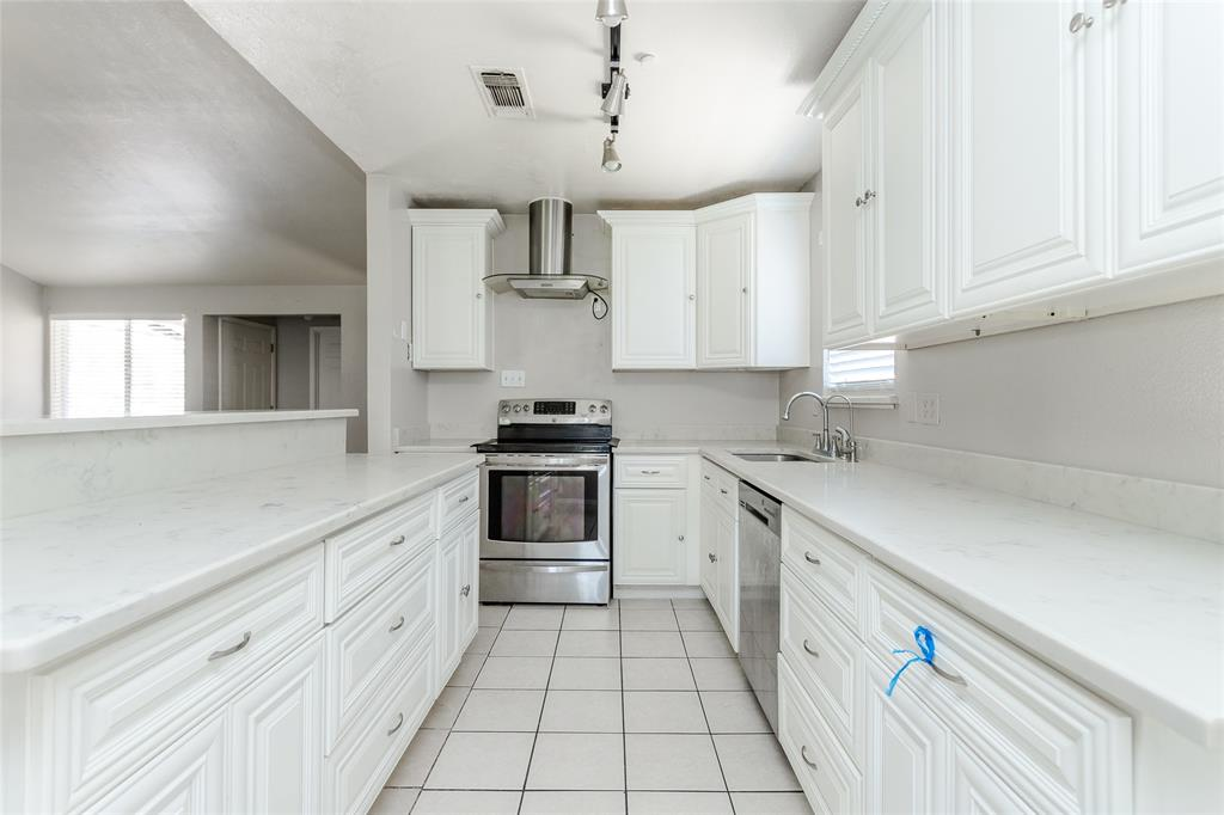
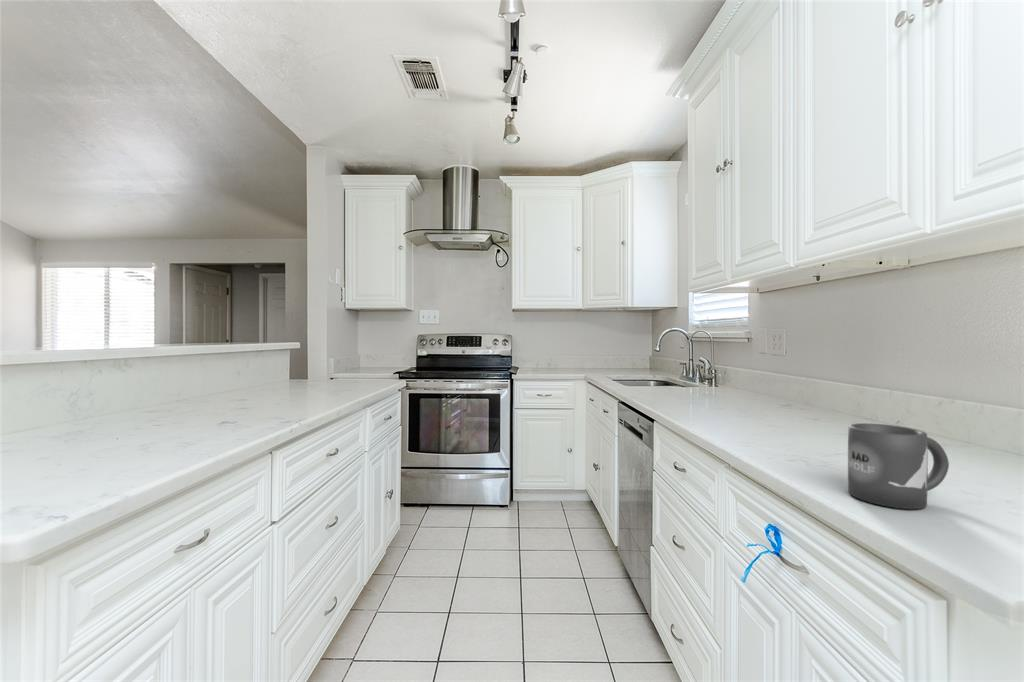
+ mug [847,422,950,510]
